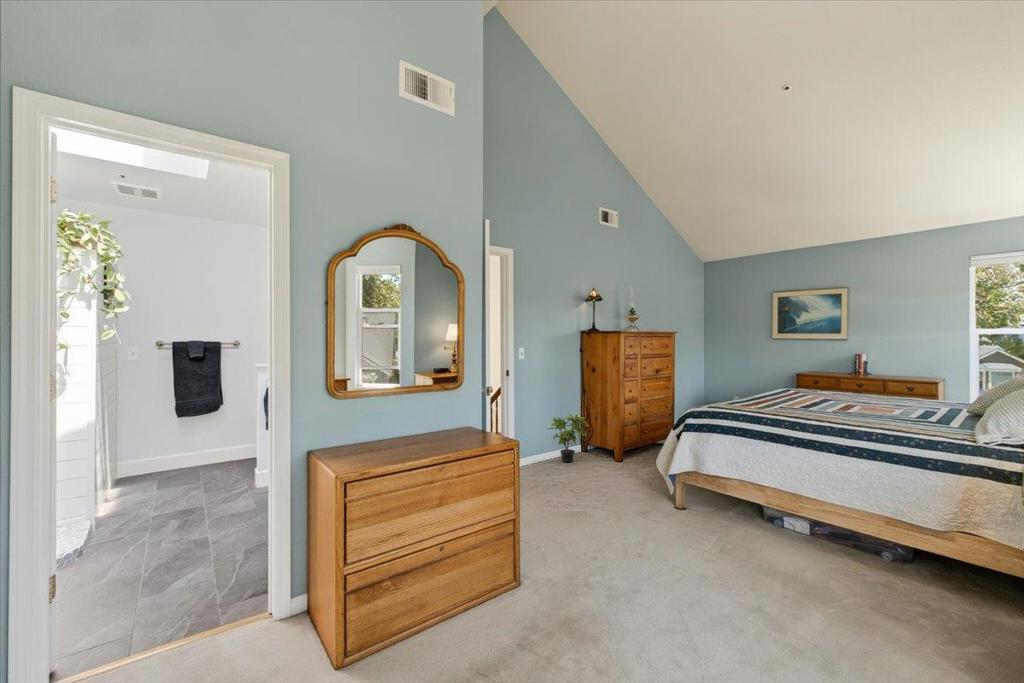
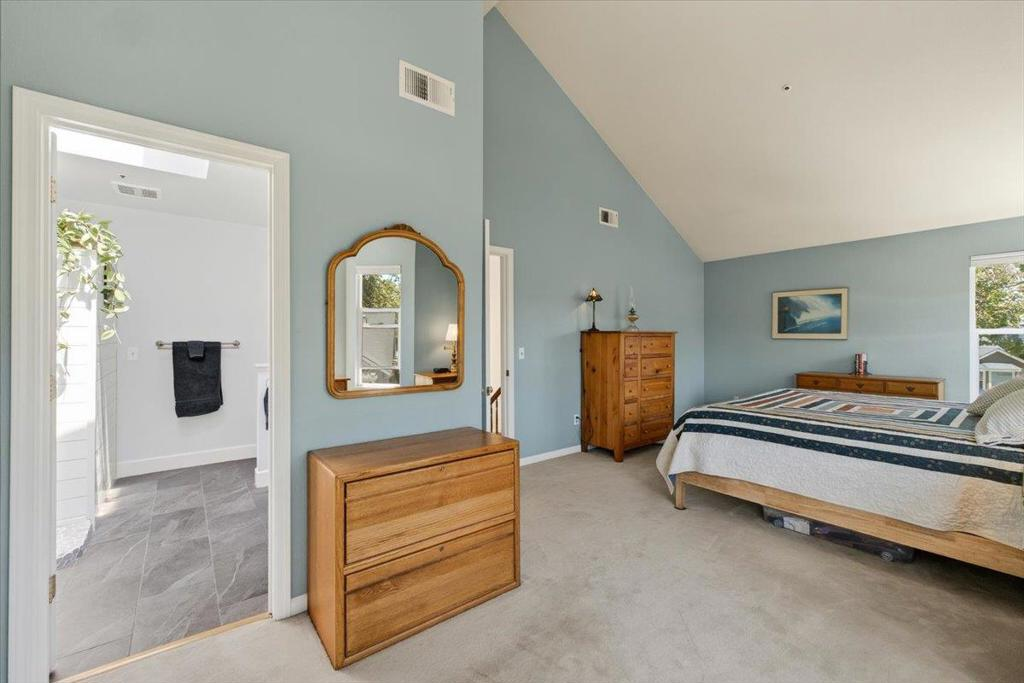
- potted plant [546,410,589,464]
